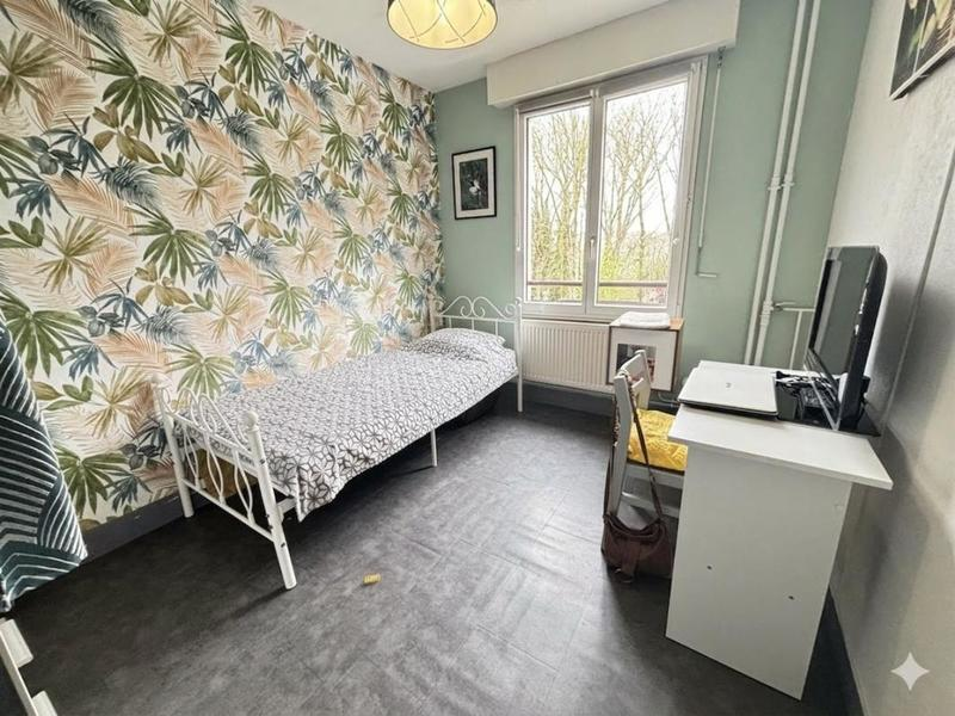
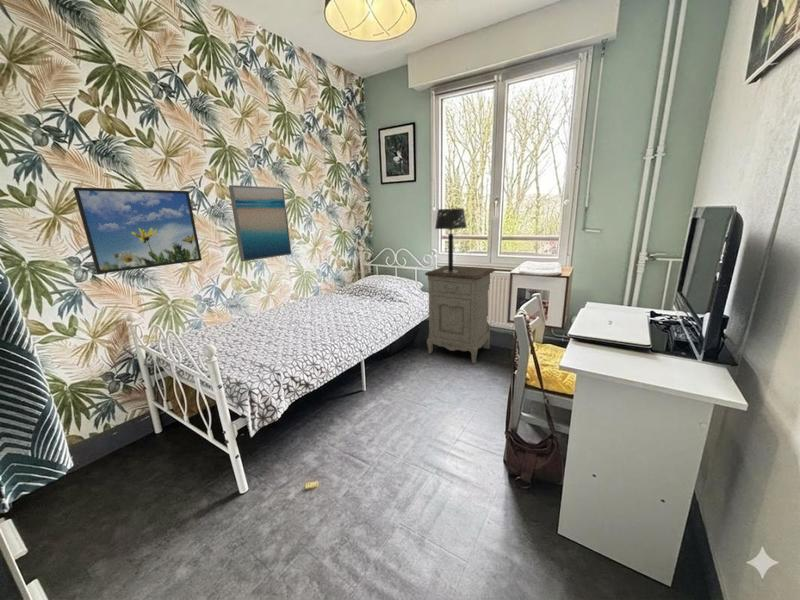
+ table lamp [434,207,468,273]
+ wall art [228,184,292,263]
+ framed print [72,186,203,275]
+ nightstand [424,264,497,365]
